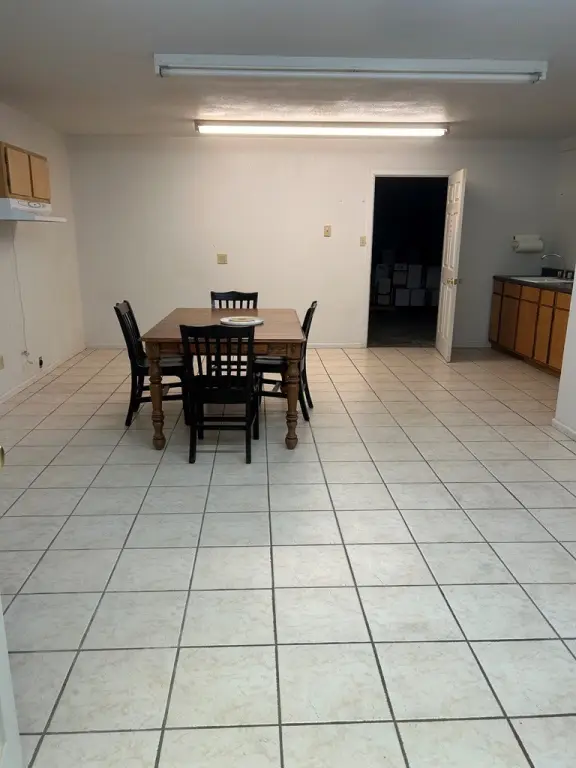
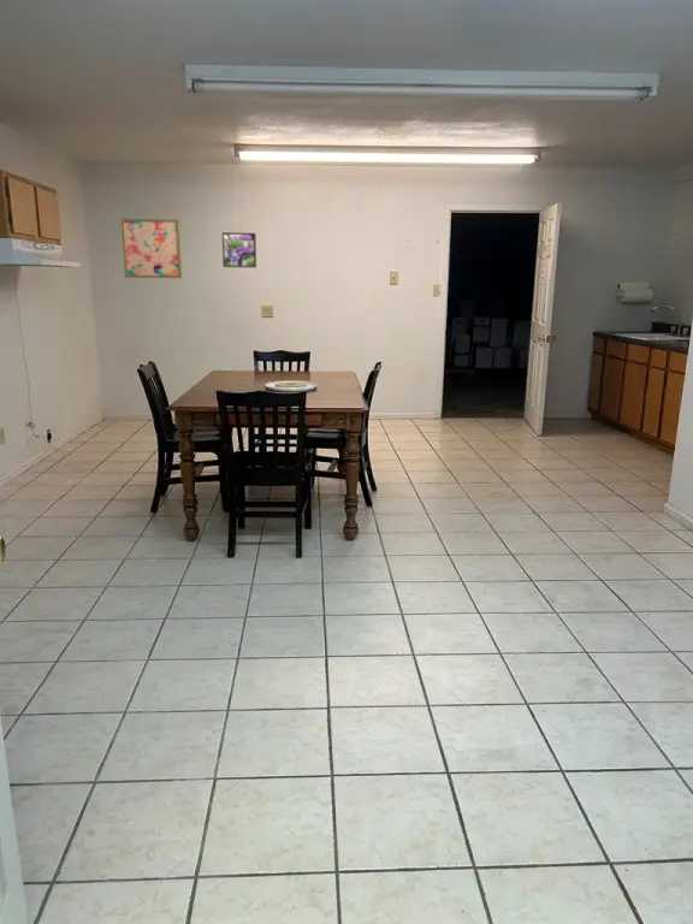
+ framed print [221,231,257,268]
+ wall art [120,218,183,279]
